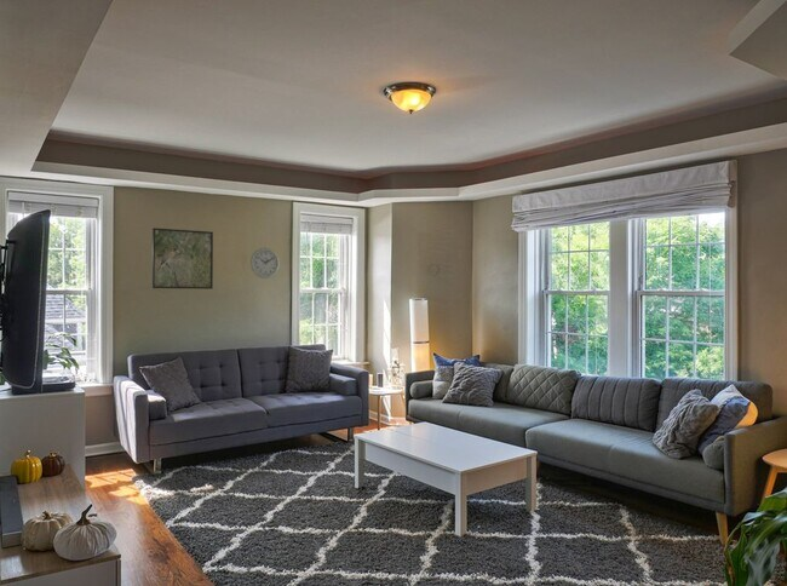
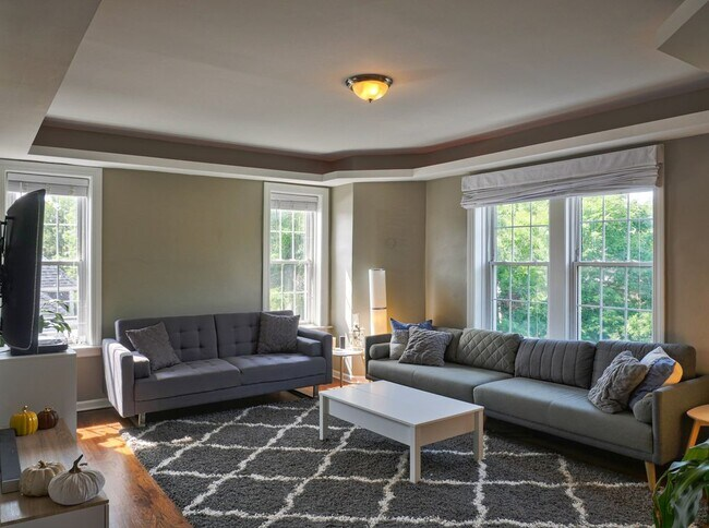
- wall clock [249,247,281,280]
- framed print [151,226,214,291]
